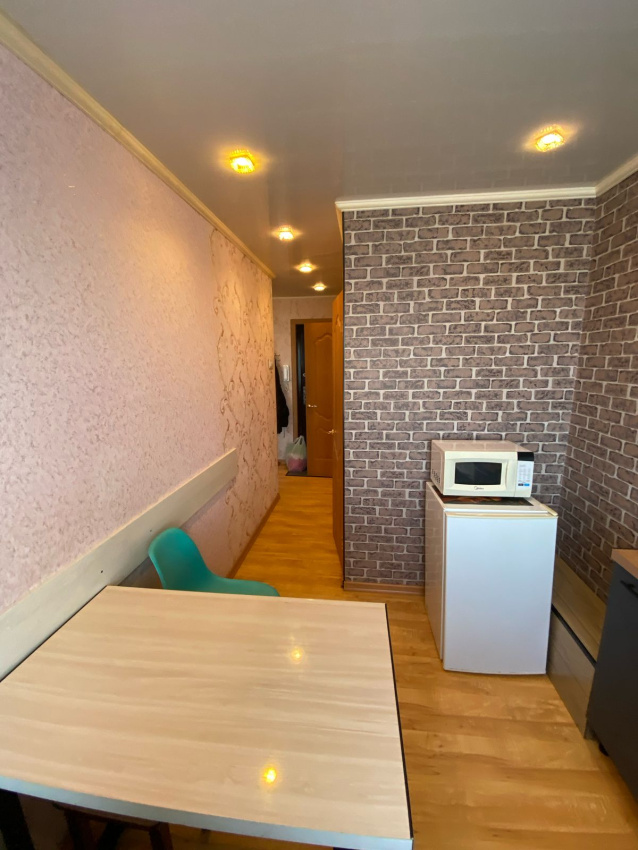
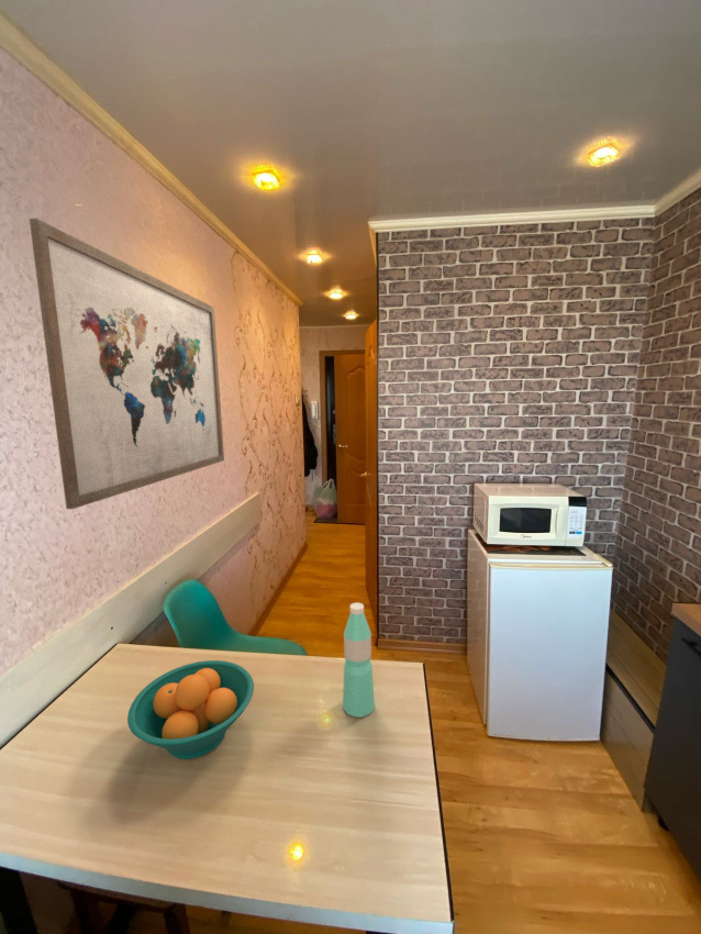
+ wall art [29,218,225,510]
+ water bottle [342,602,376,719]
+ fruit bowl [126,659,255,760]
